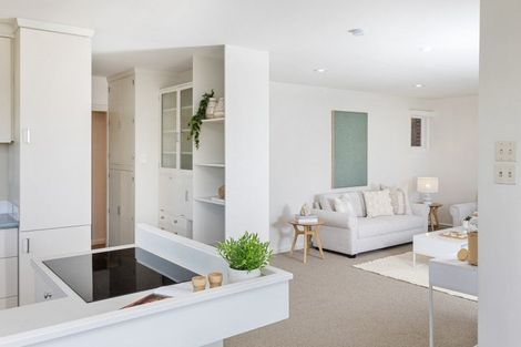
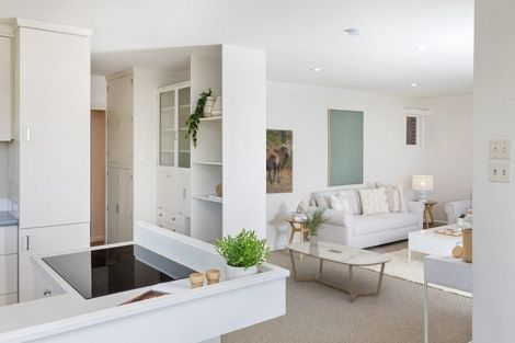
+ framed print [265,128,294,195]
+ potted plant [298,205,333,245]
+ coffee table [284,240,393,302]
